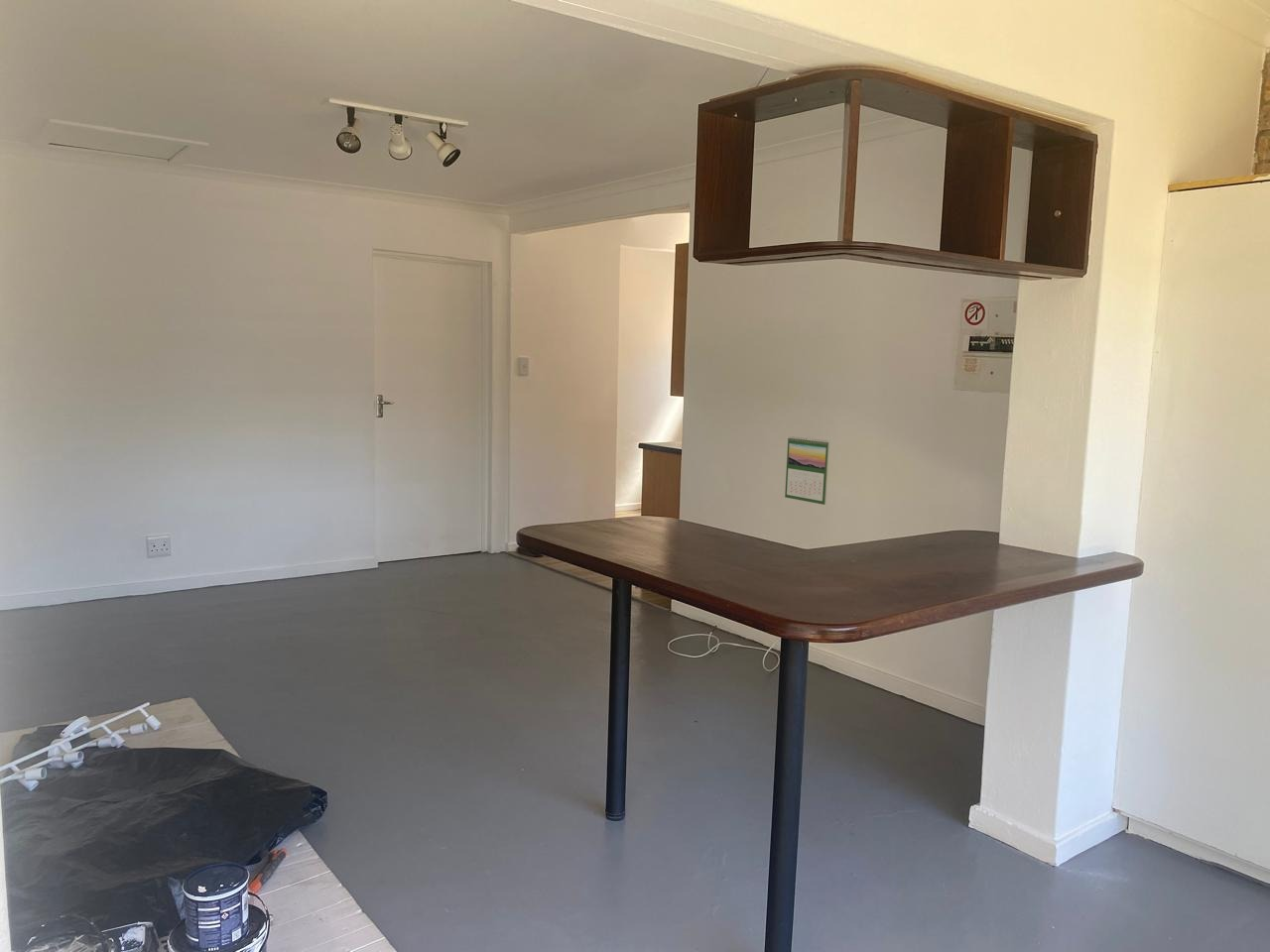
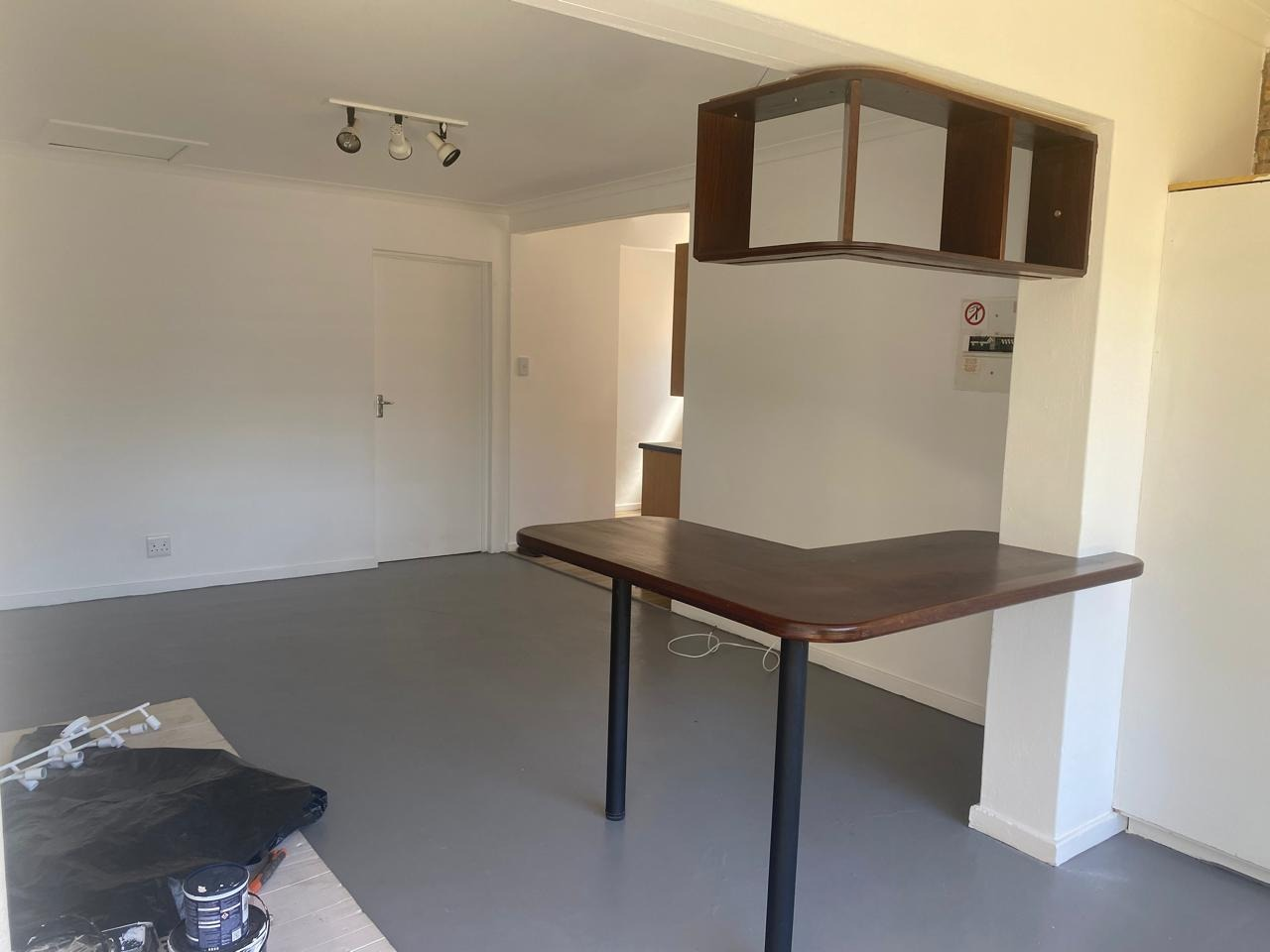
- calendar [784,435,830,506]
